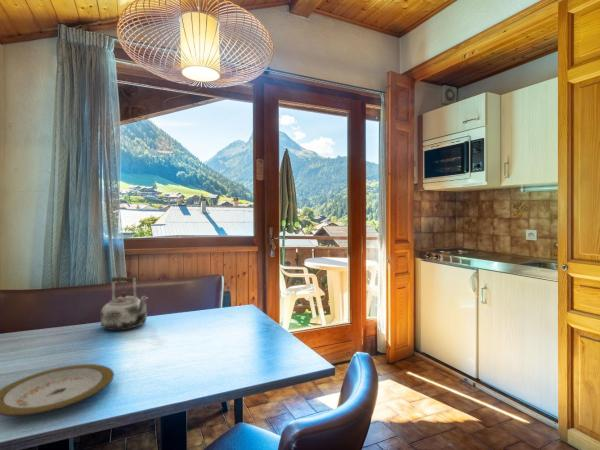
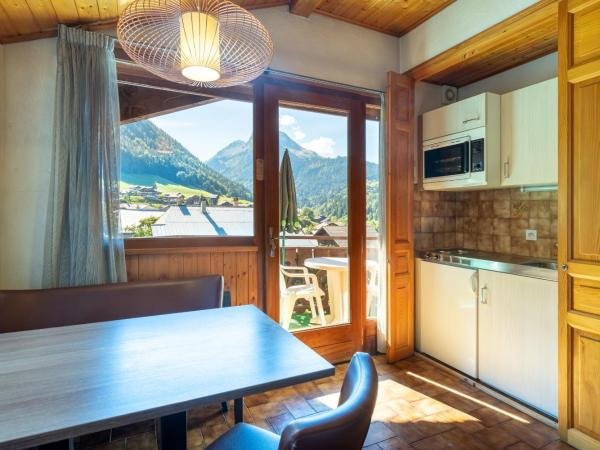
- kettle [100,275,149,331]
- plate [0,363,115,417]
